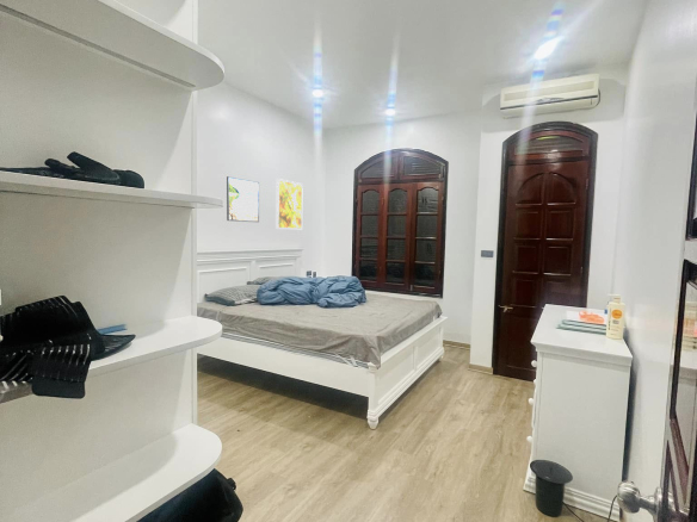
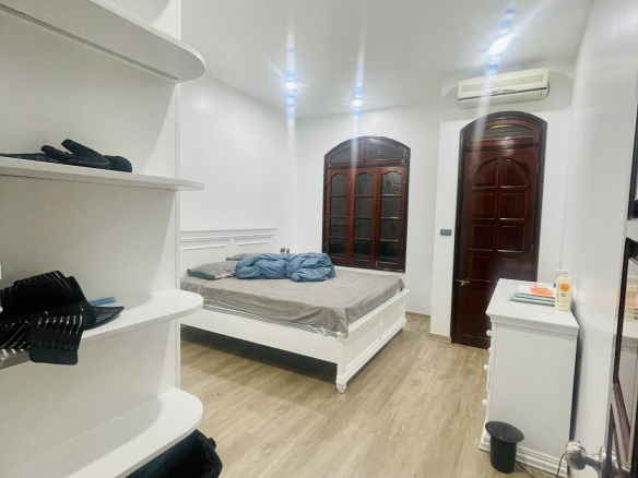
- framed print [226,175,260,223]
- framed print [275,178,304,230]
